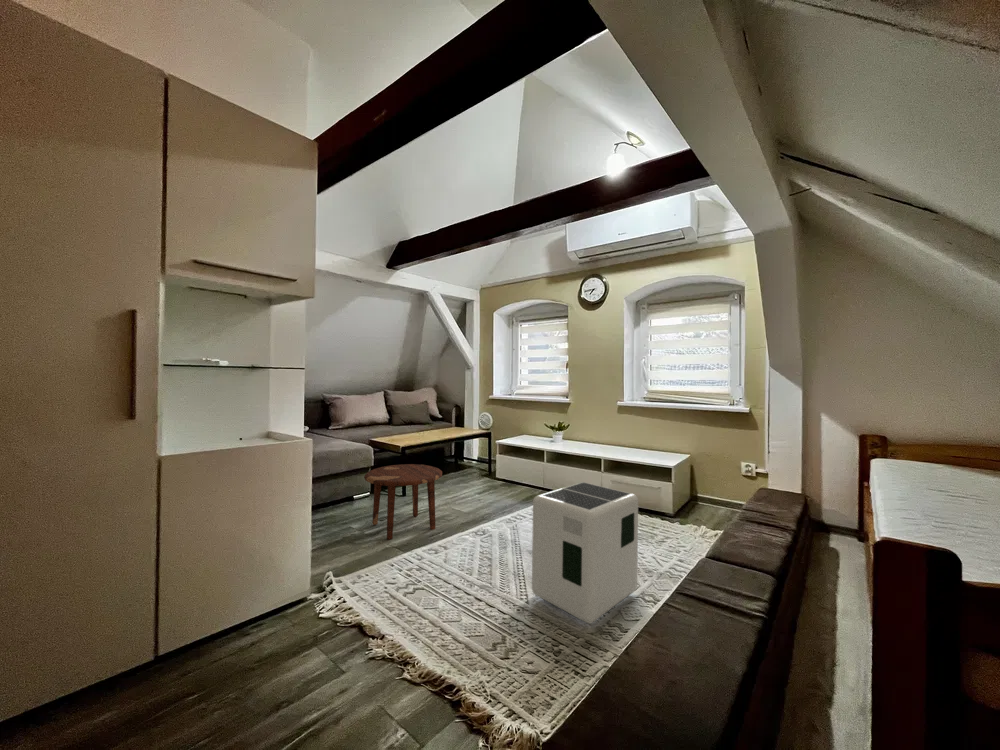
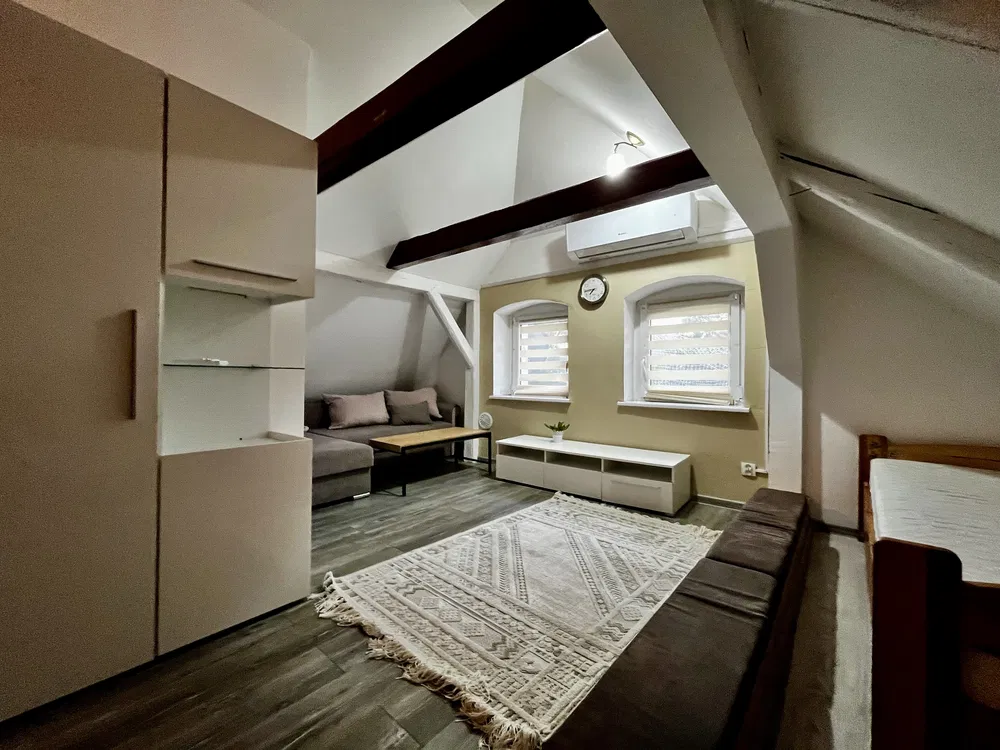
- air purifier [531,481,639,624]
- side table [363,463,443,541]
